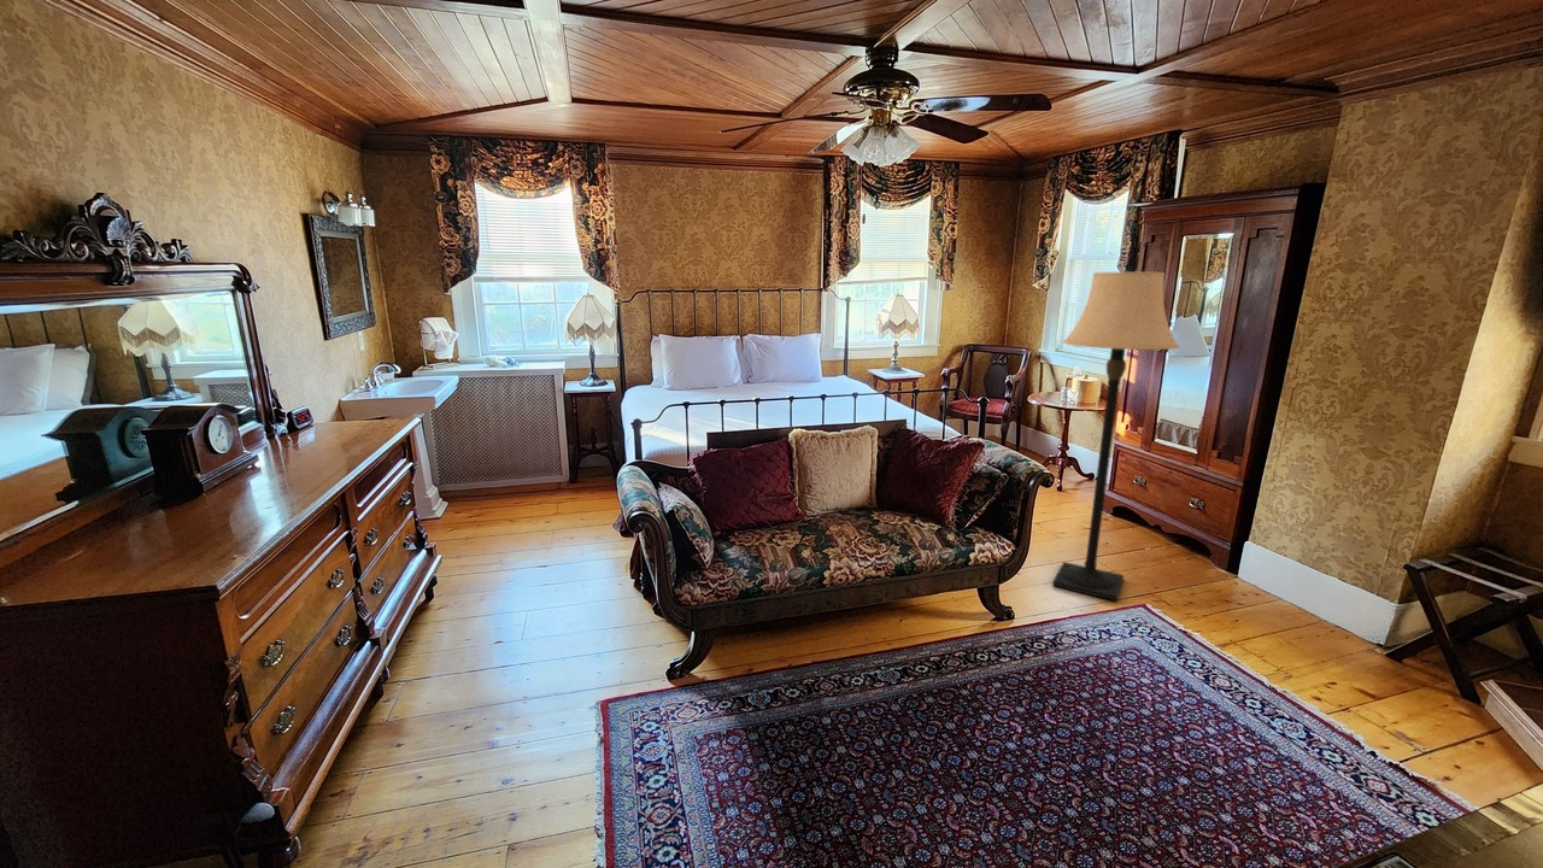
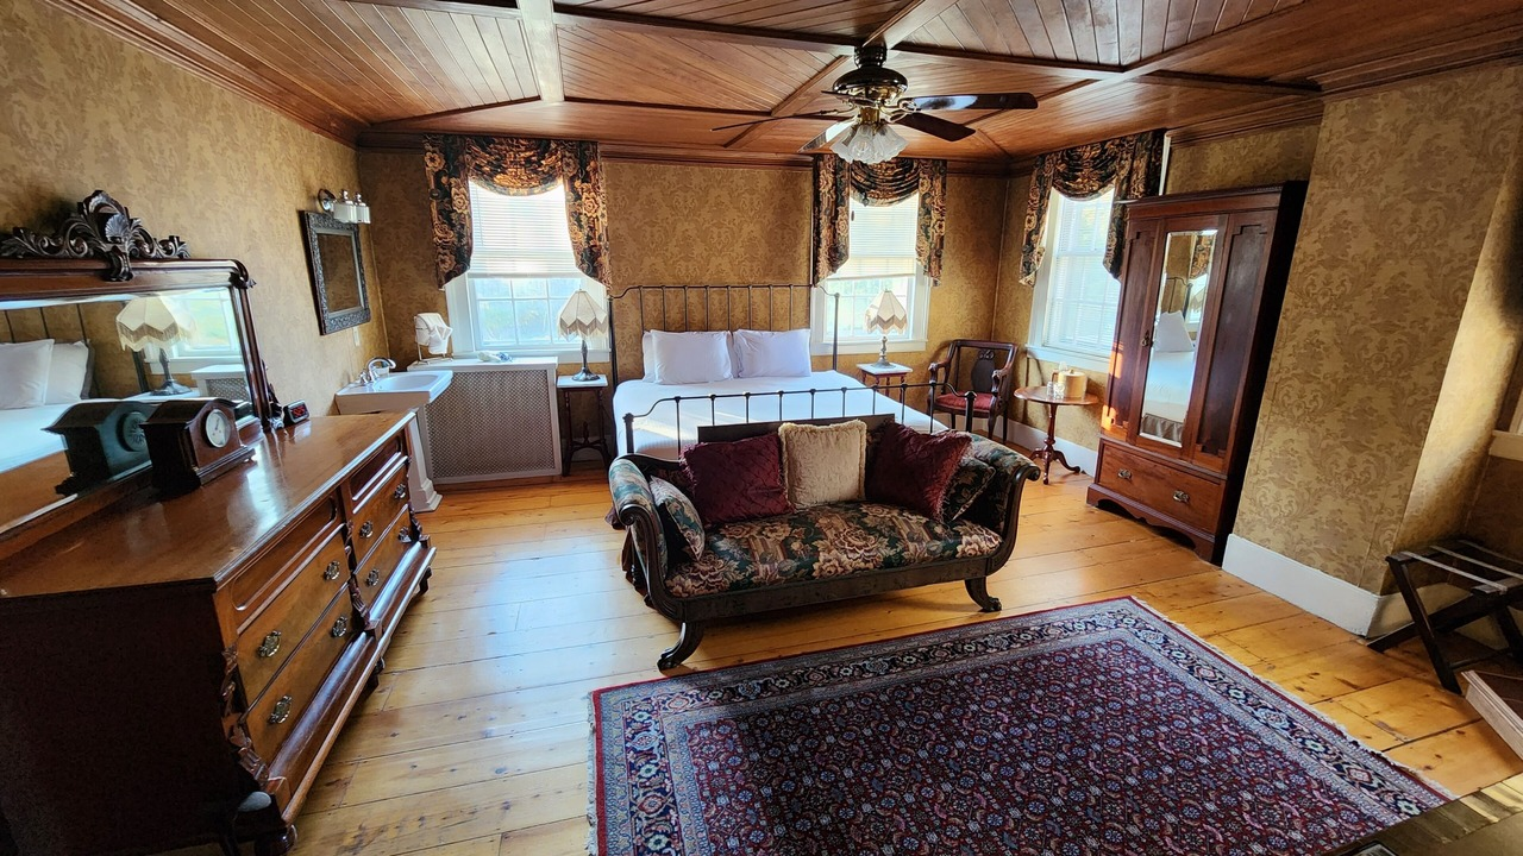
- lamp [1051,271,1181,603]
